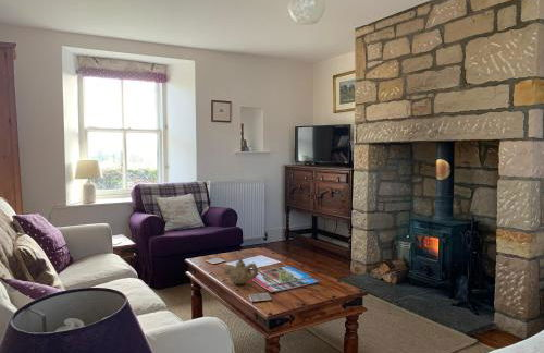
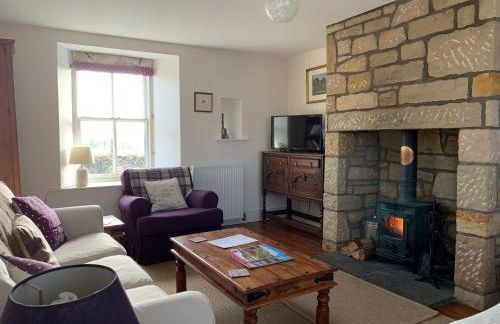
- teapot [223,257,259,285]
